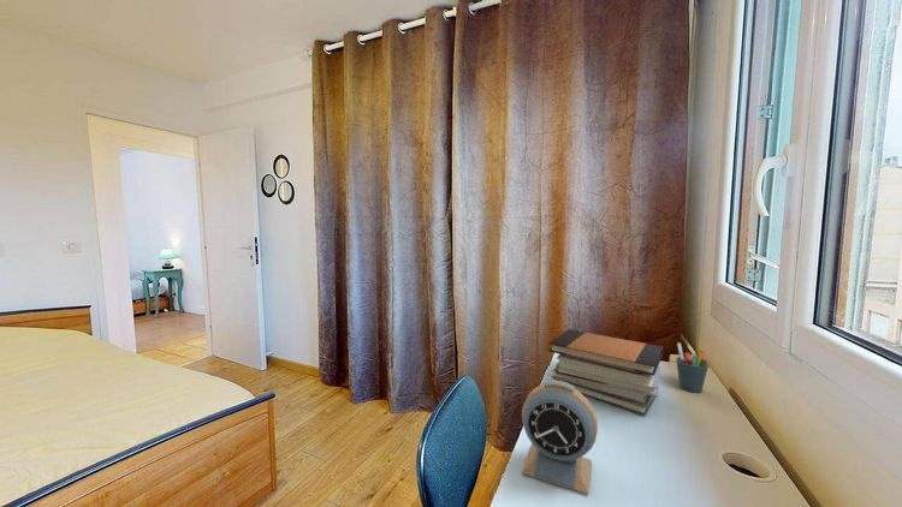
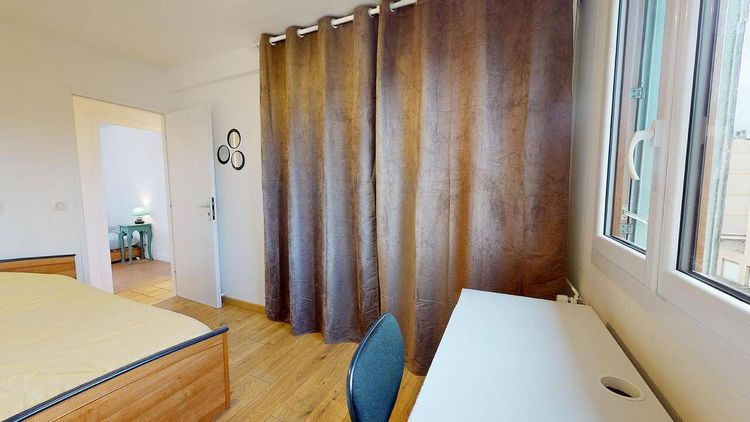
- pen holder [675,341,710,393]
- alarm clock [521,378,599,495]
- book stack [547,328,664,416]
